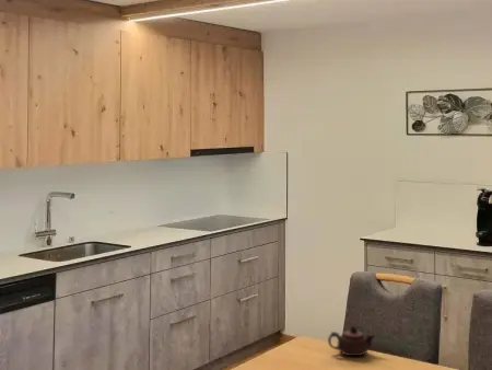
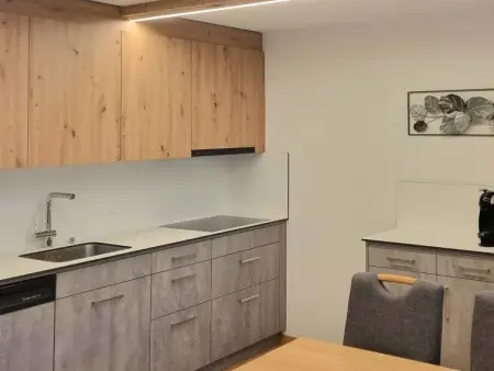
- teapot [327,325,376,357]
